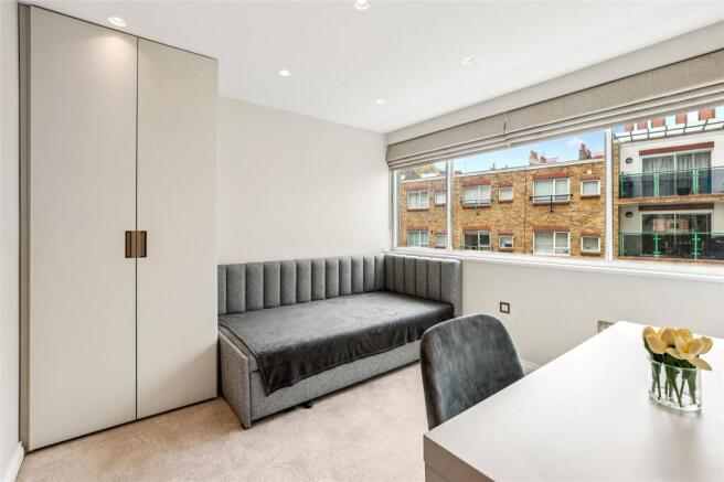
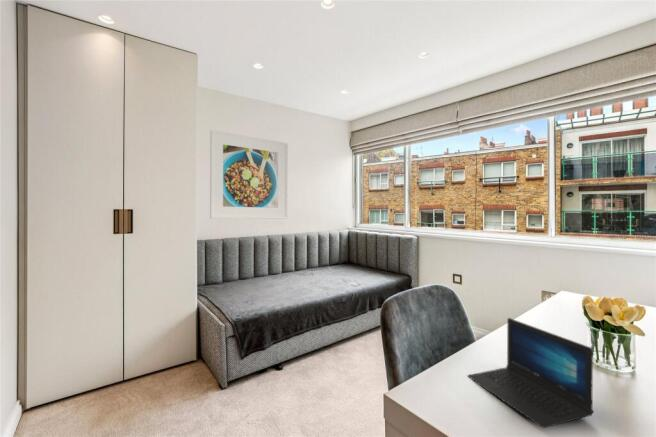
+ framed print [209,129,289,220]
+ laptop [466,317,594,429]
